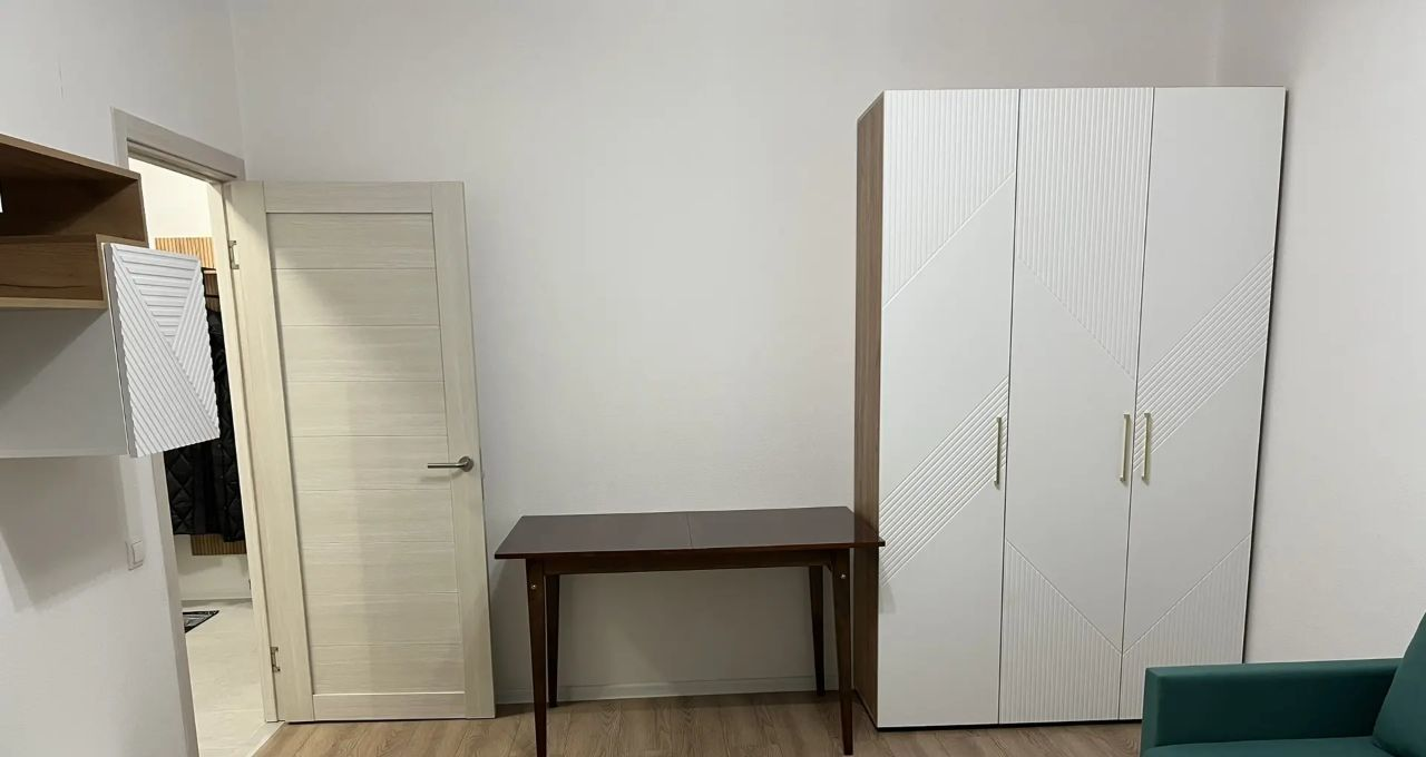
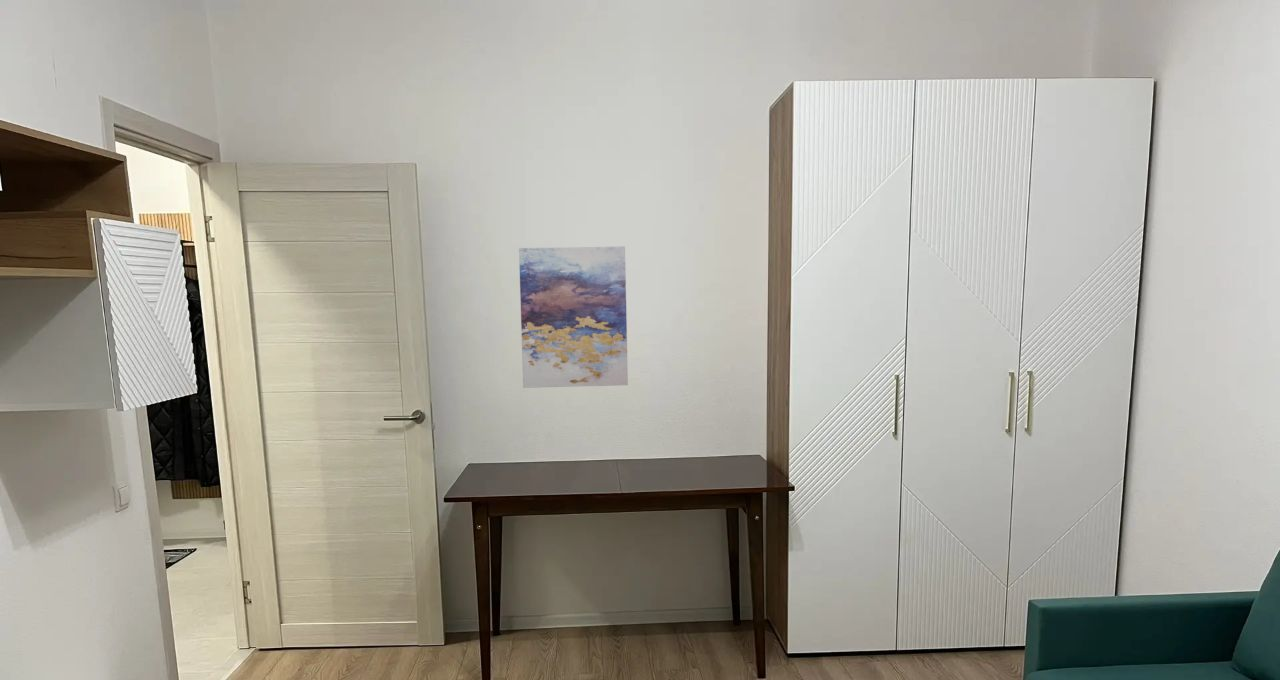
+ wall art [518,245,629,389]
